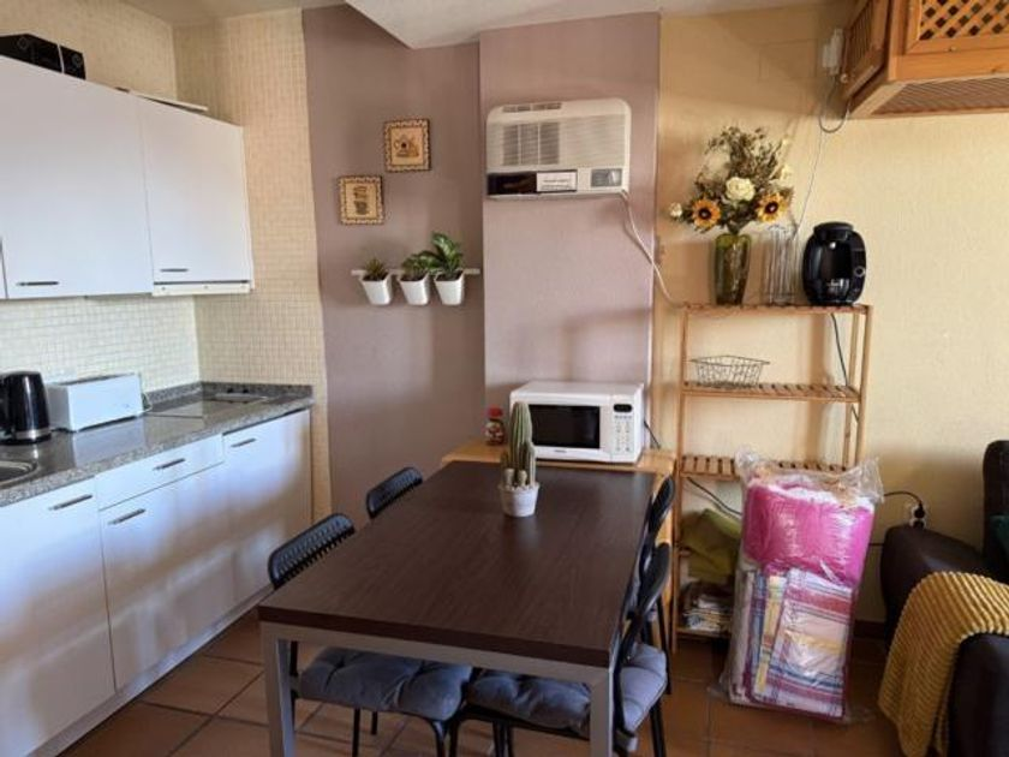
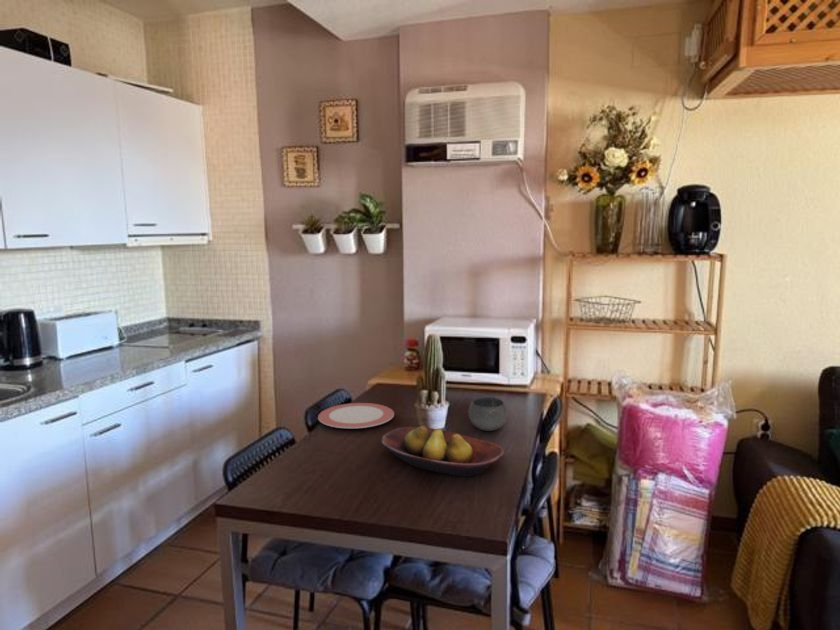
+ plate [317,402,395,429]
+ fruit bowl [380,425,505,478]
+ bowl [467,396,508,432]
